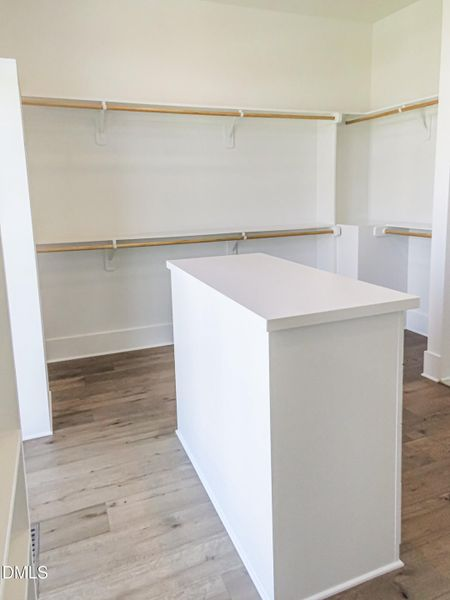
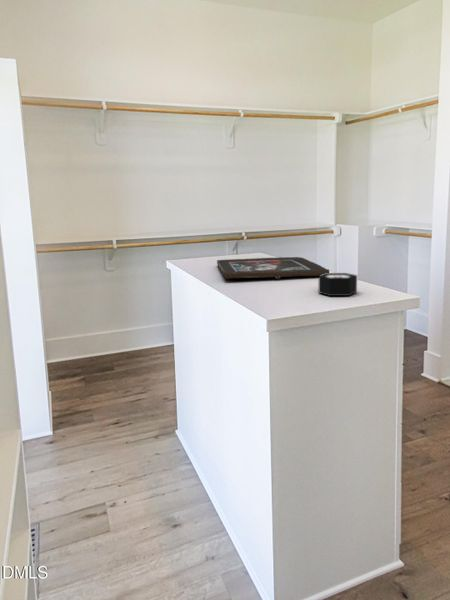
+ jewelry box [317,272,358,297]
+ religious icon [216,256,330,279]
